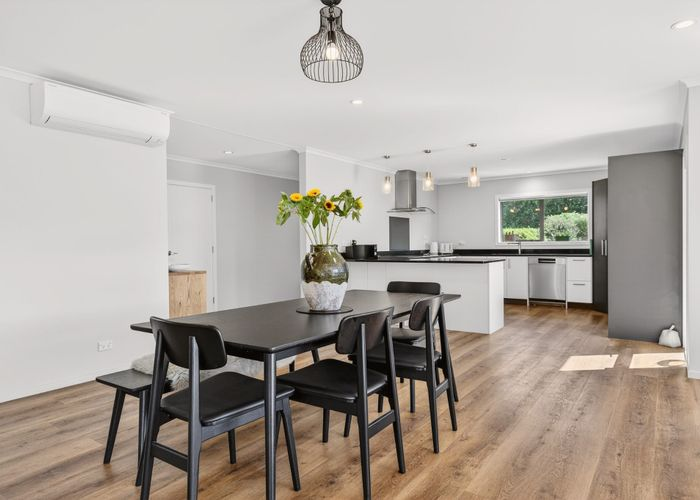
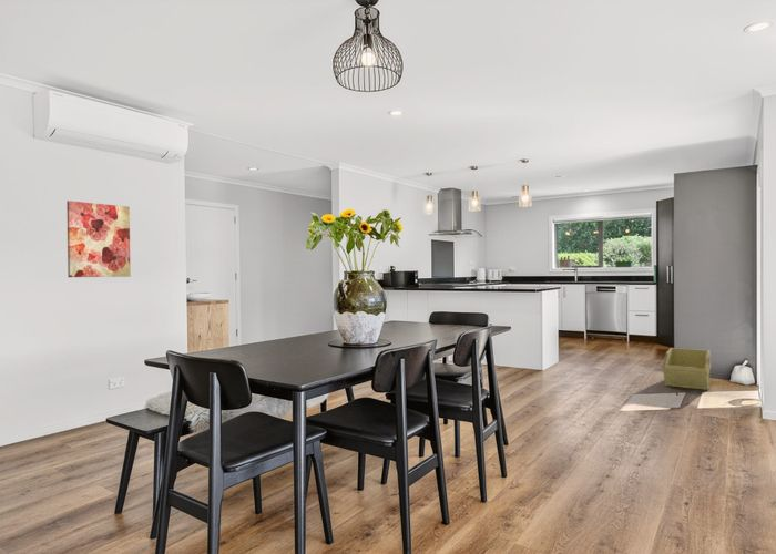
+ wall art [65,199,132,278]
+ storage bin [662,347,712,391]
